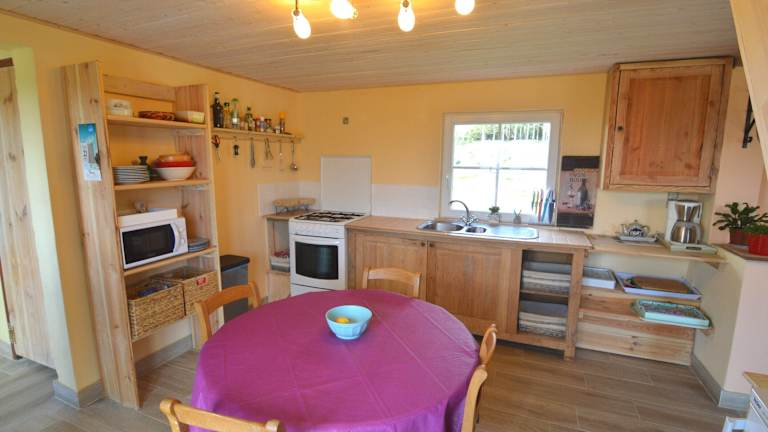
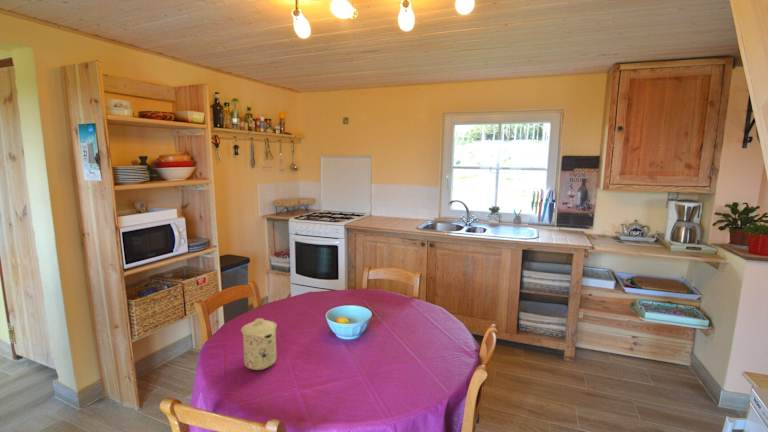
+ mug [240,317,278,371]
